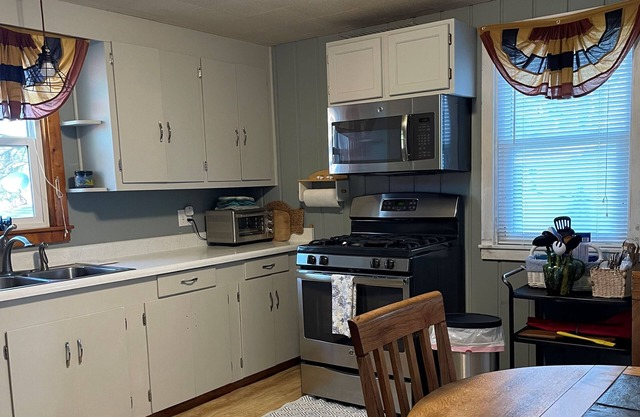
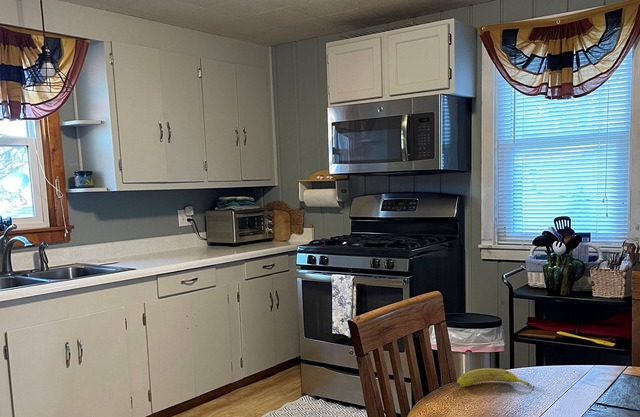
+ fruit [456,367,535,389]
